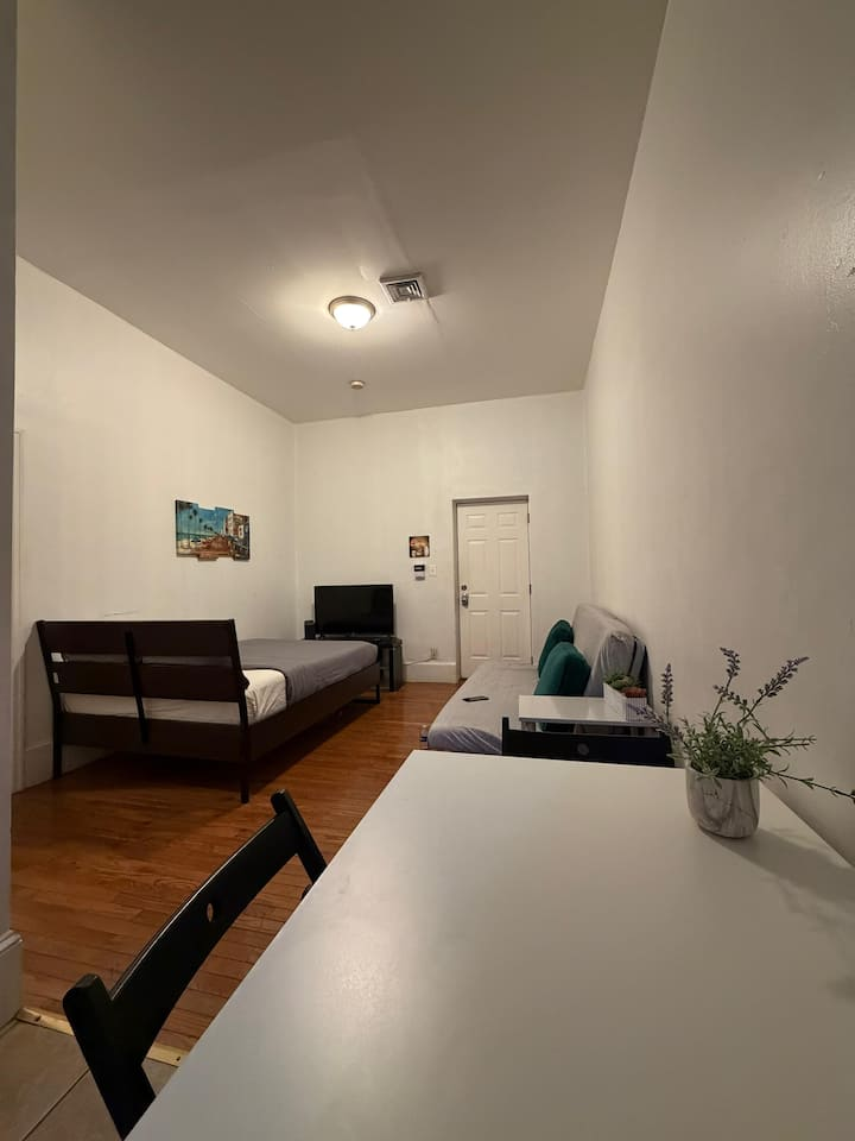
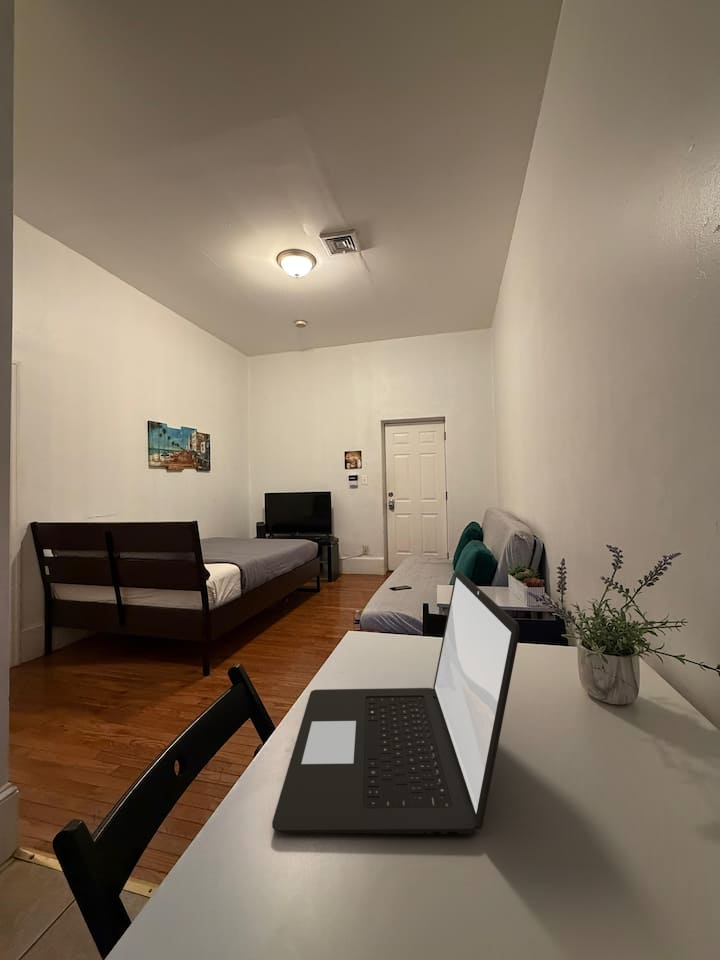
+ laptop [271,570,520,835]
